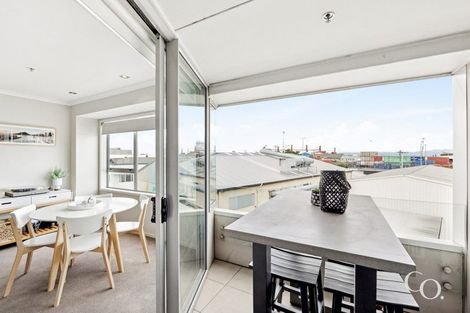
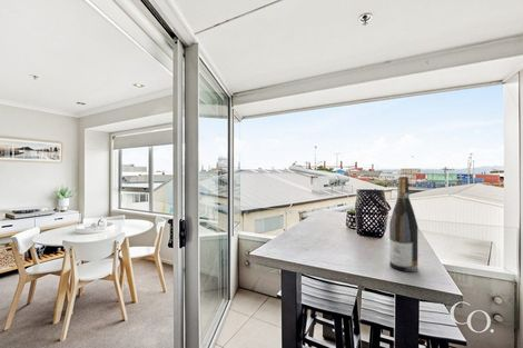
+ wine bottle [388,176,418,272]
